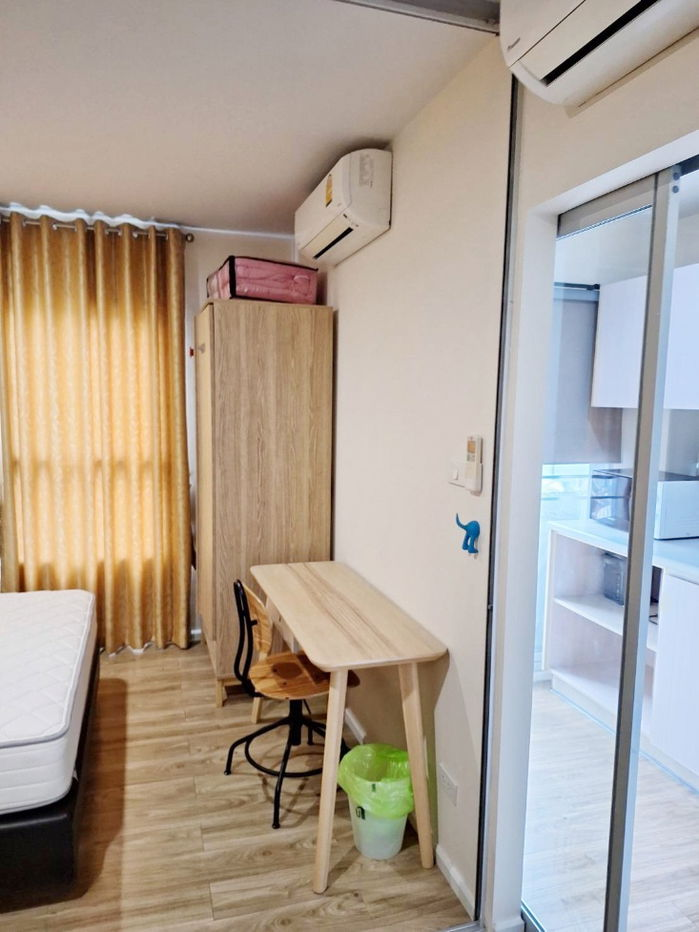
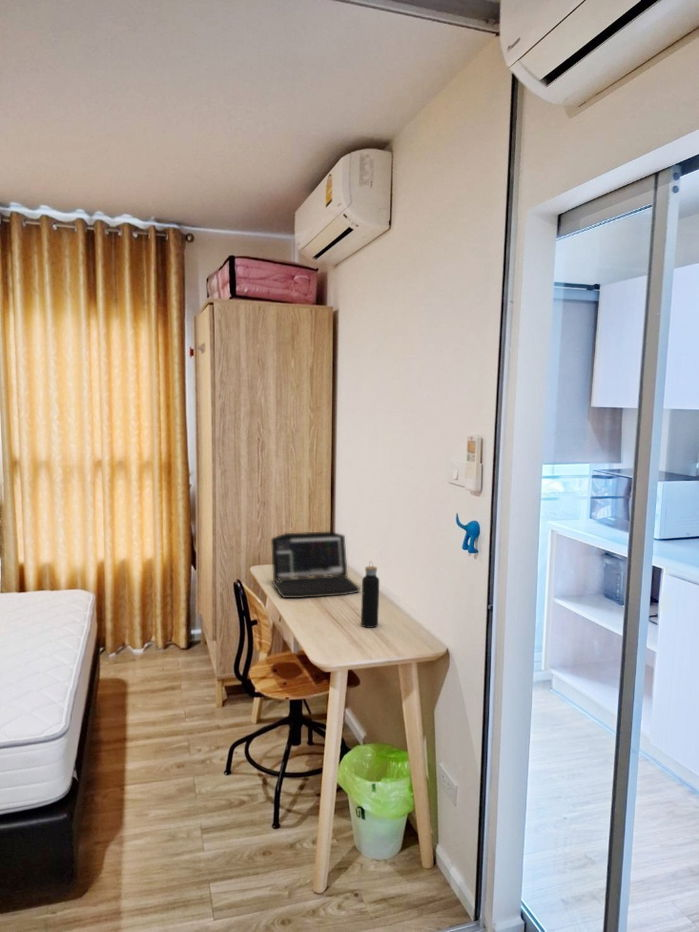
+ laptop [270,531,361,599]
+ water bottle [360,560,380,629]
